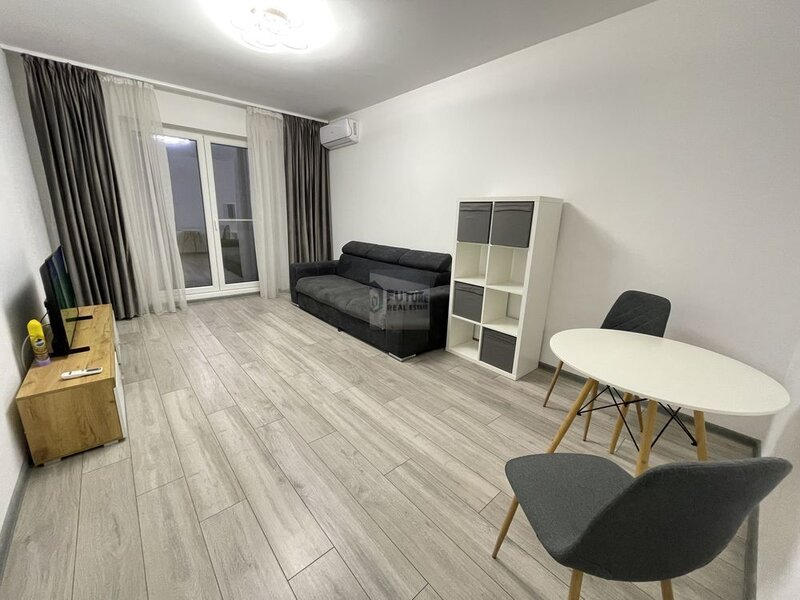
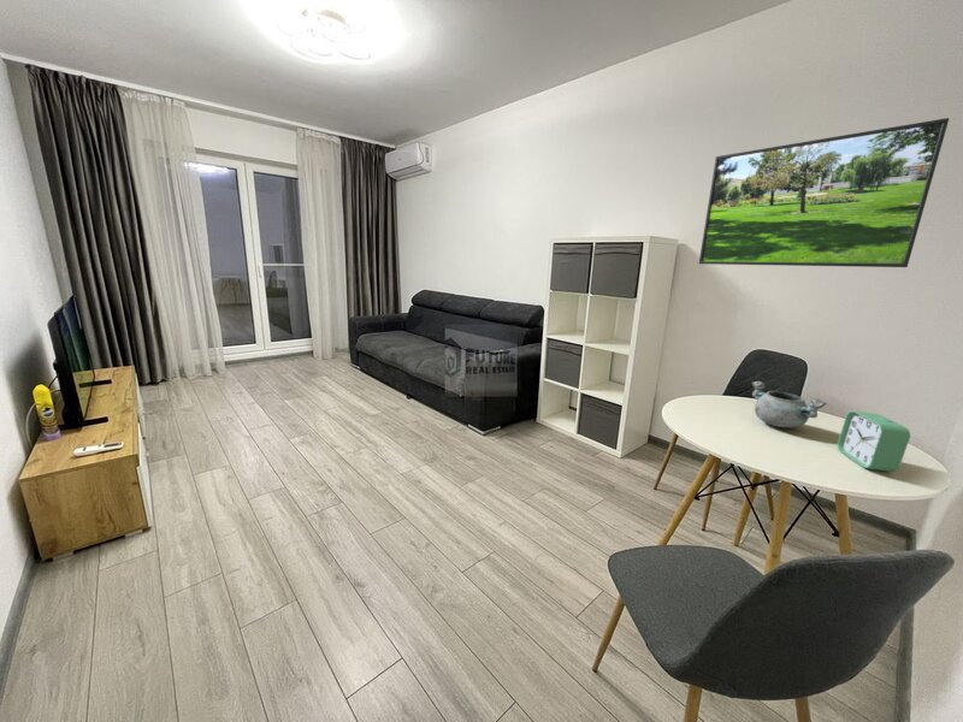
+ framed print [698,117,950,268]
+ decorative bowl [750,380,828,428]
+ alarm clock [837,409,911,473]
